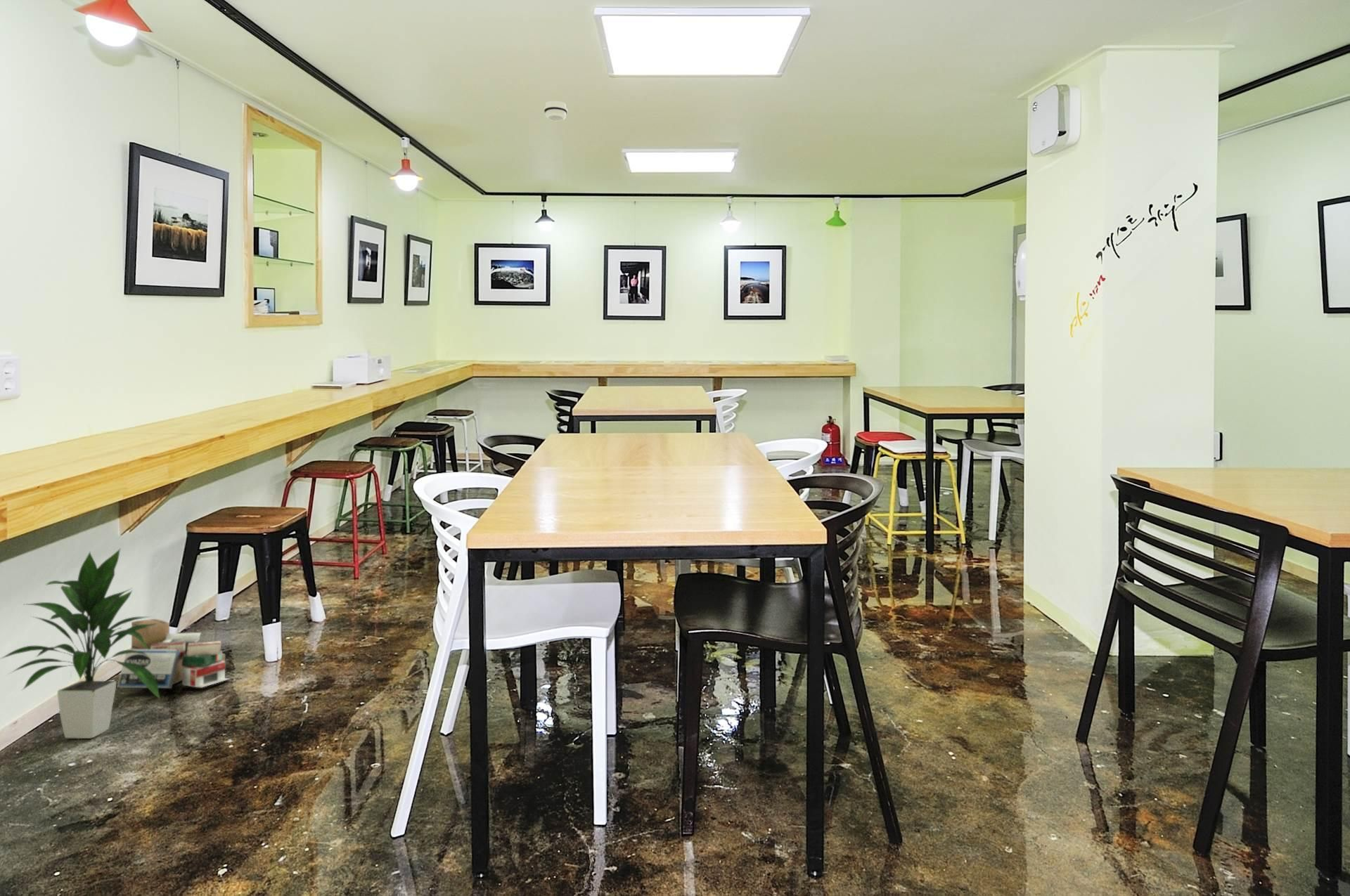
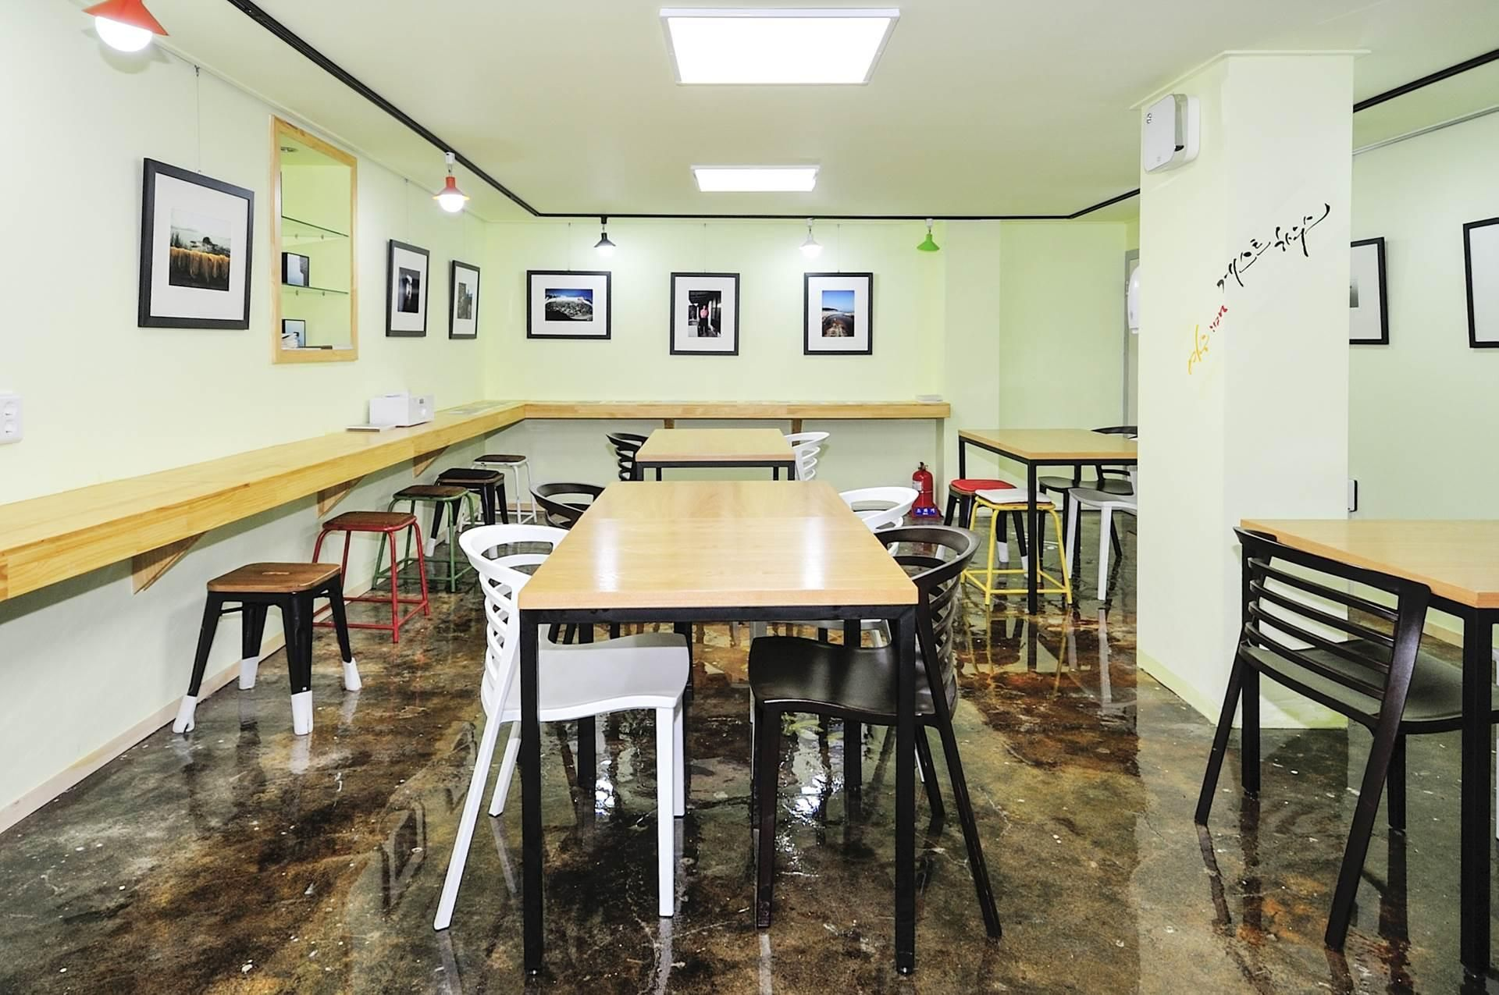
- smoke detector [544,100,568,122]
- cardboard box [117,618,231,689]
- indoor plant [0,547,161,739]
